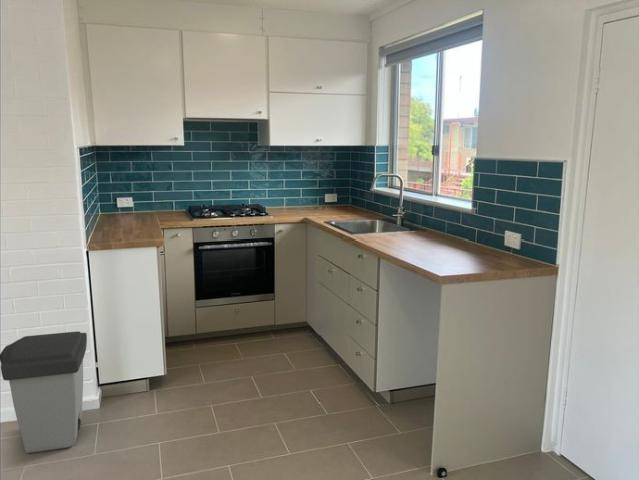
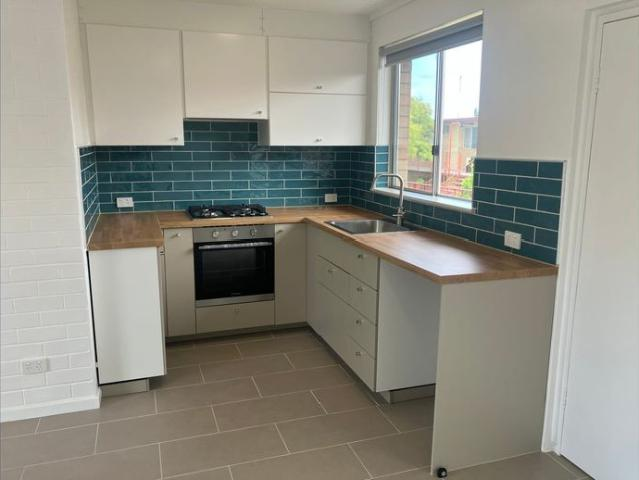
- trash can [0,331,88,454]
